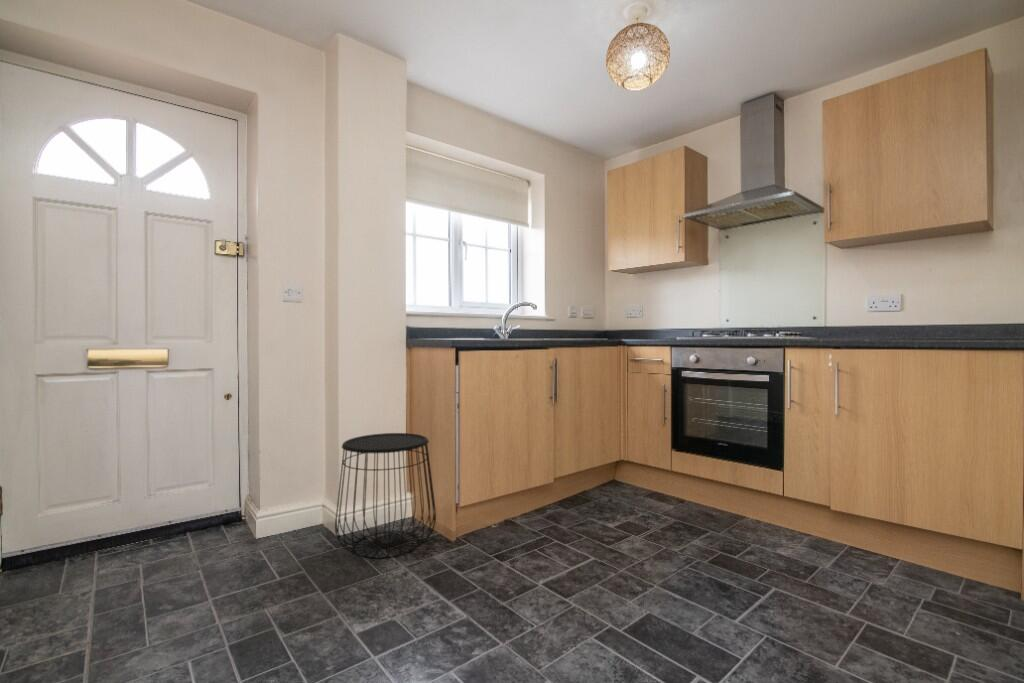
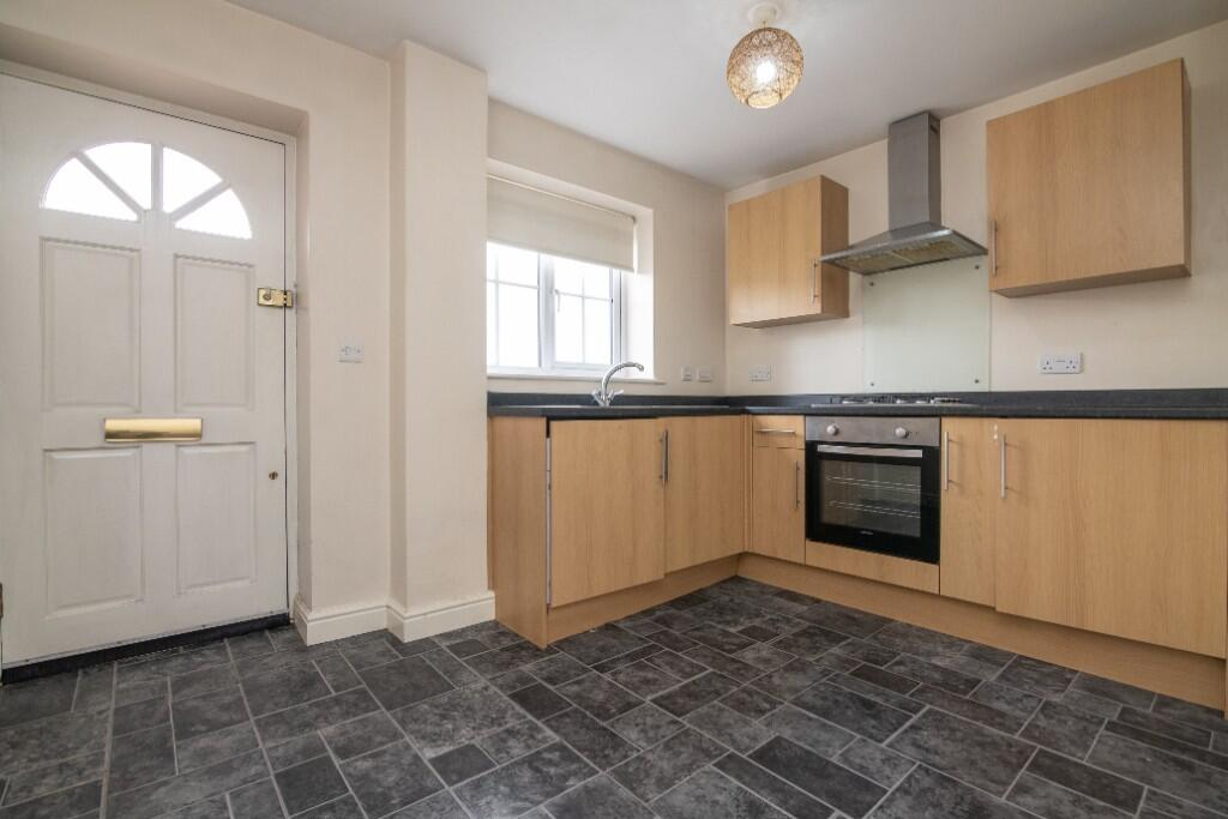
- side table [334,432,437,559]
